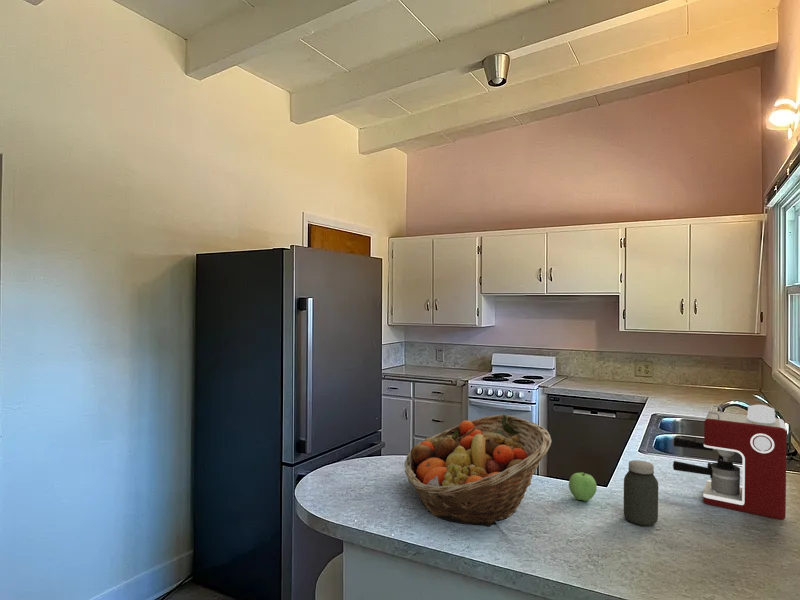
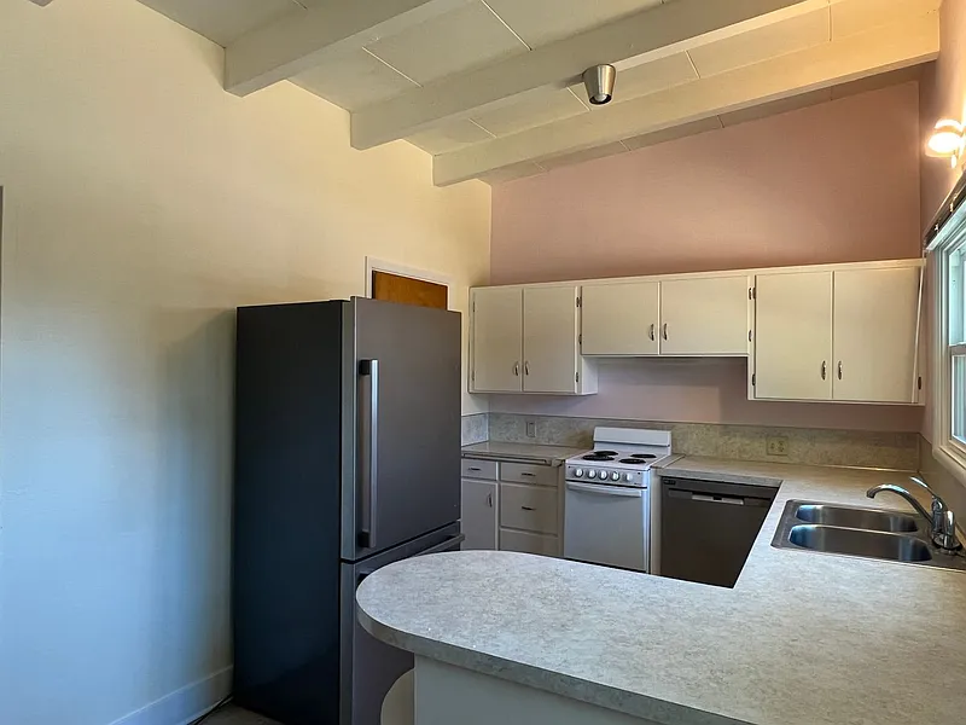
- fruit basket [404,414,553,528]
- apple [568,472,598,502]
- coffee maker [672,404,788,521]
- jar [623,459,659,527]
